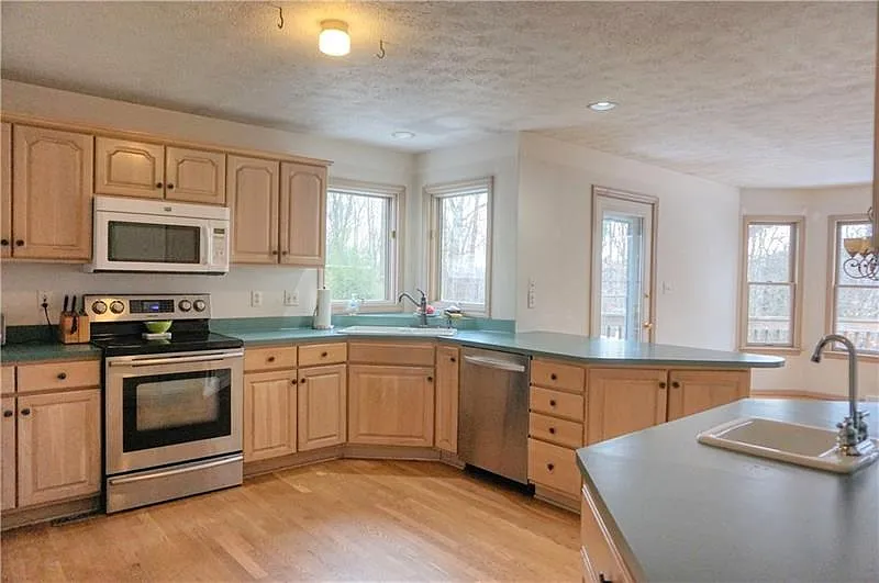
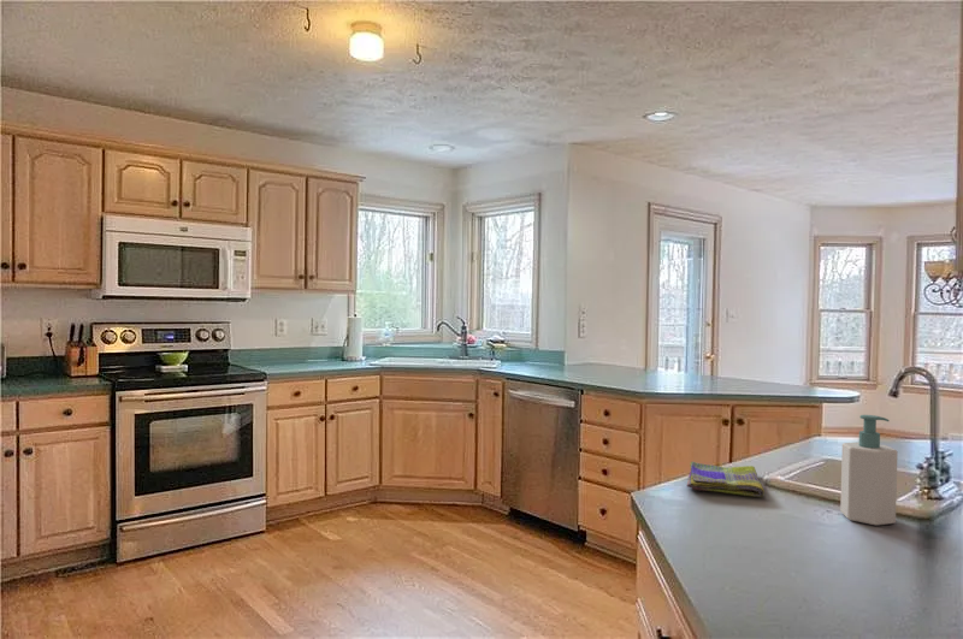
+ dish towel [686,461,766,498]
+ soap bottle [839,414,898,526]
